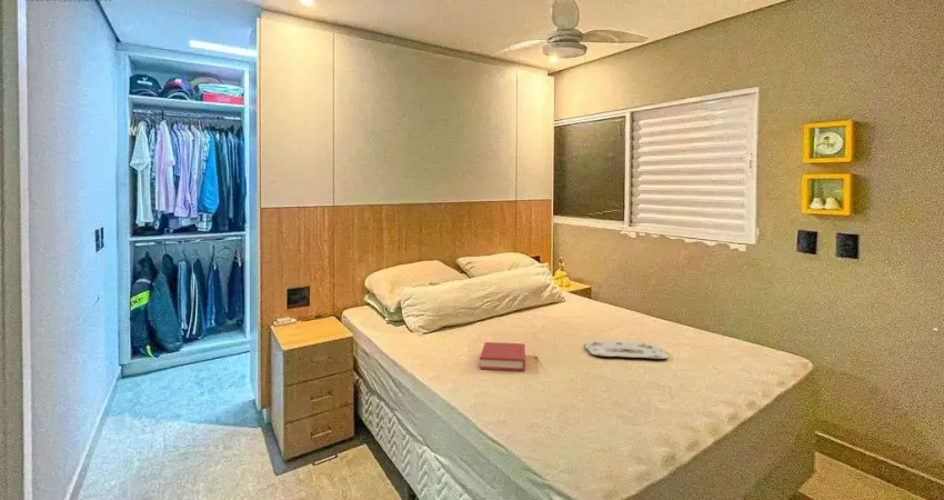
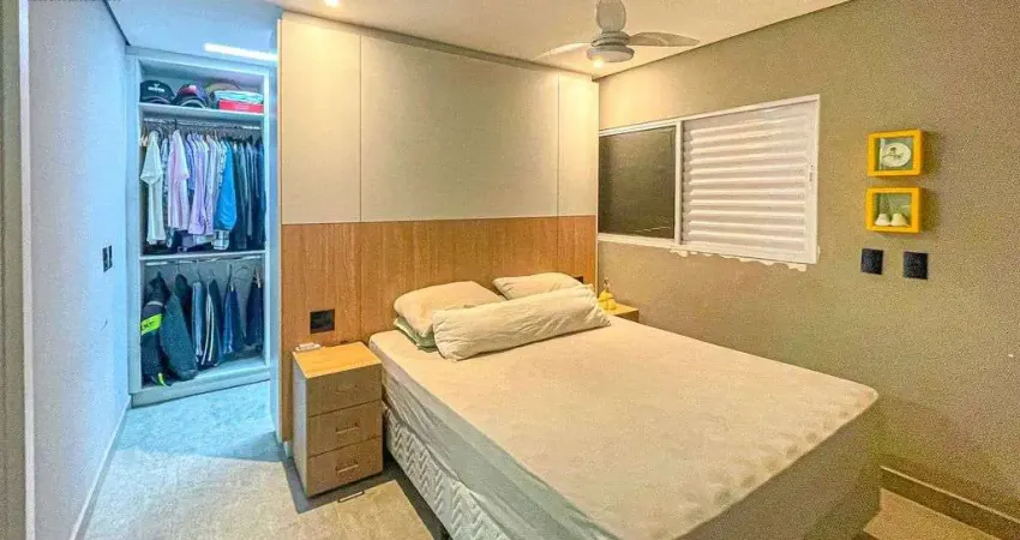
- serving tray [584,339,670,360]
- hardback book [479,341,526,372]
